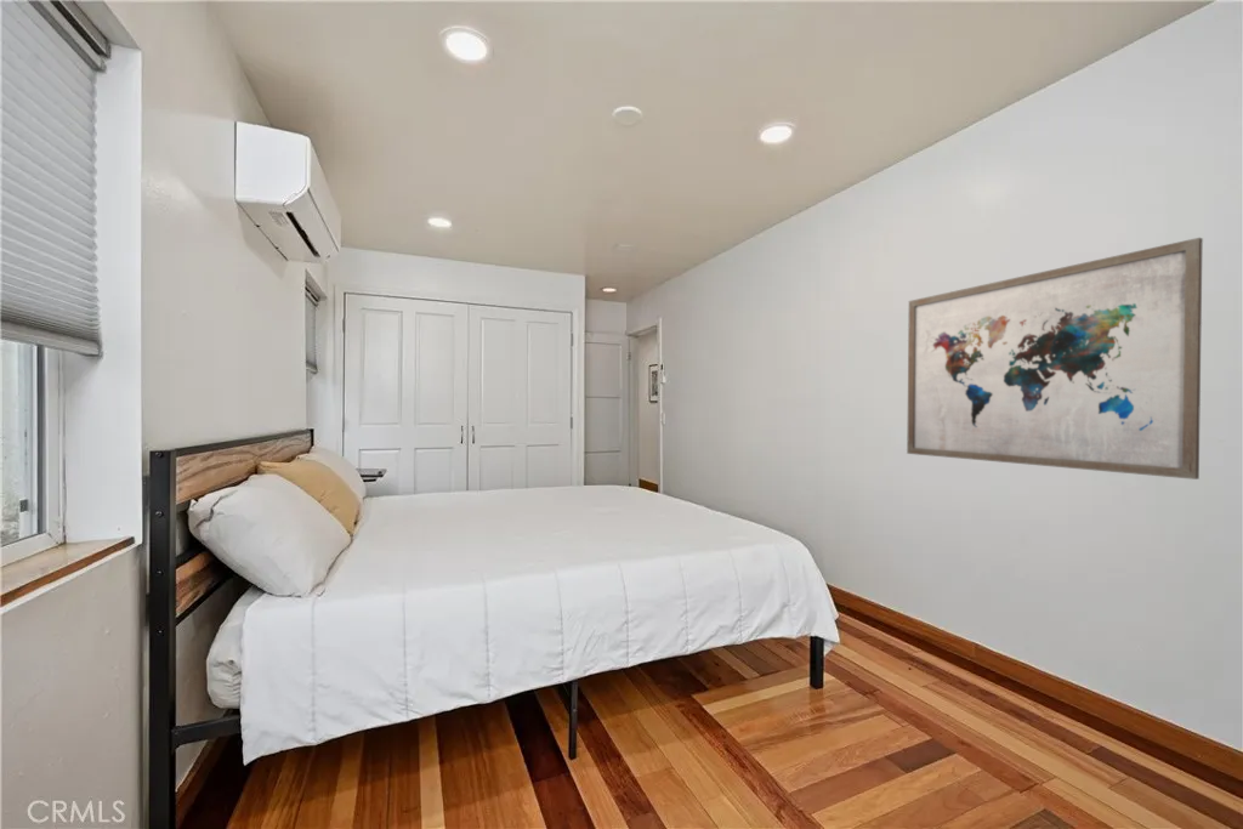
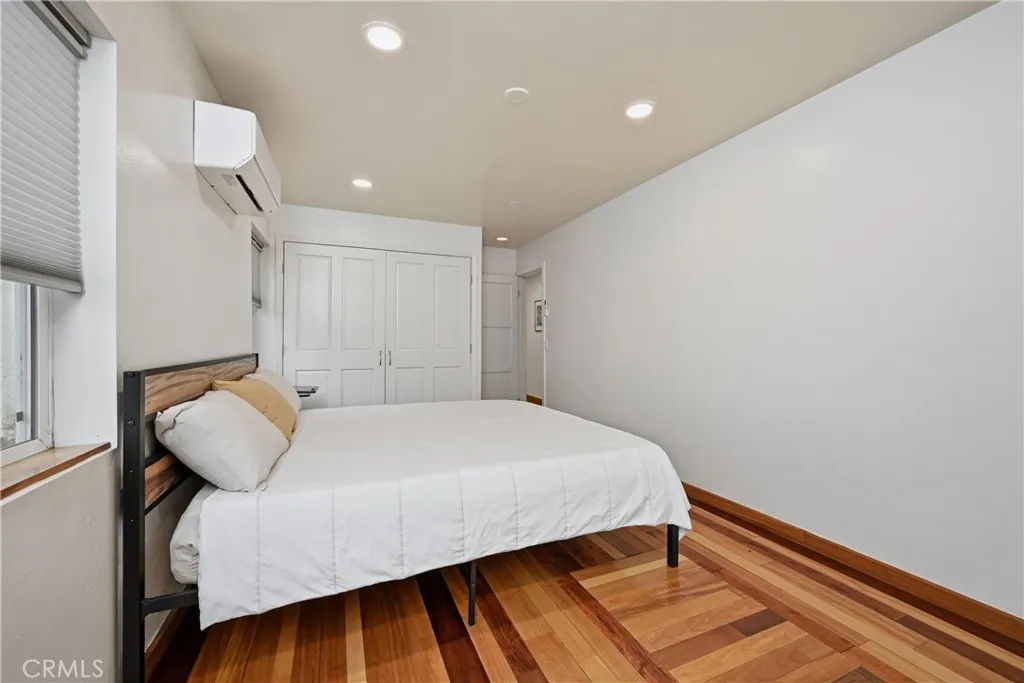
- wall art [906,237,1204,481]
